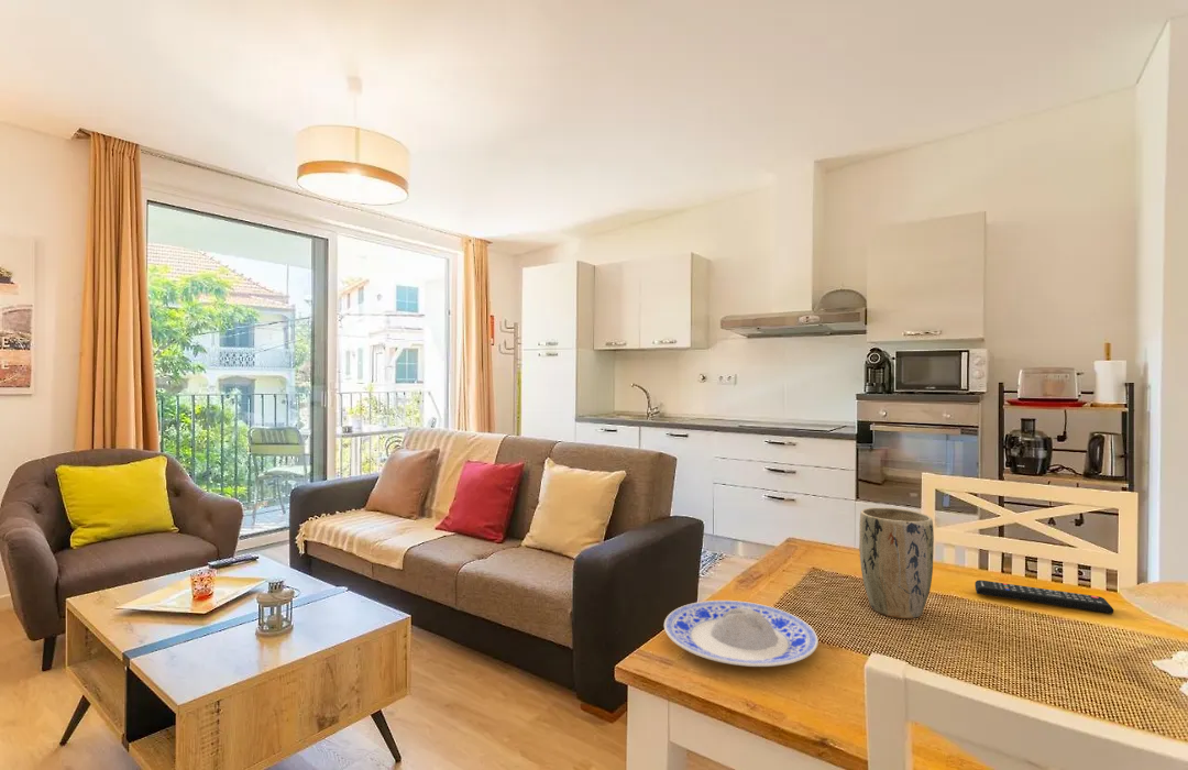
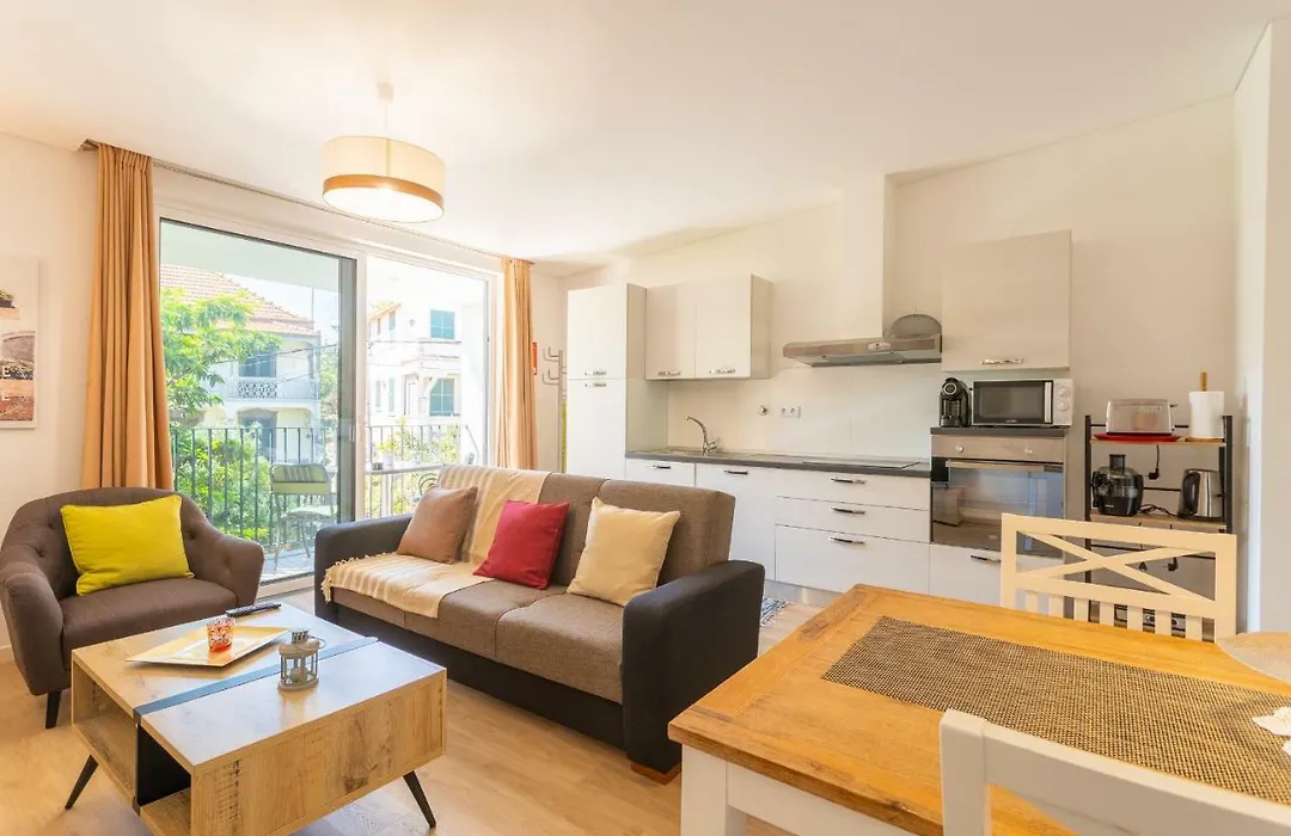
- plate [663,600,820,668]
- remote control [974,580,1114,615]
- plant pot [858,506,935,619]
